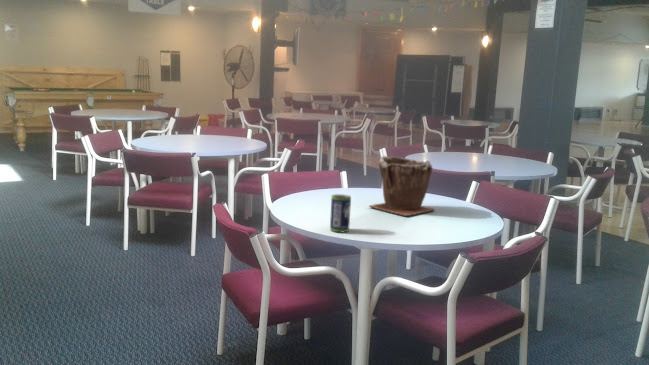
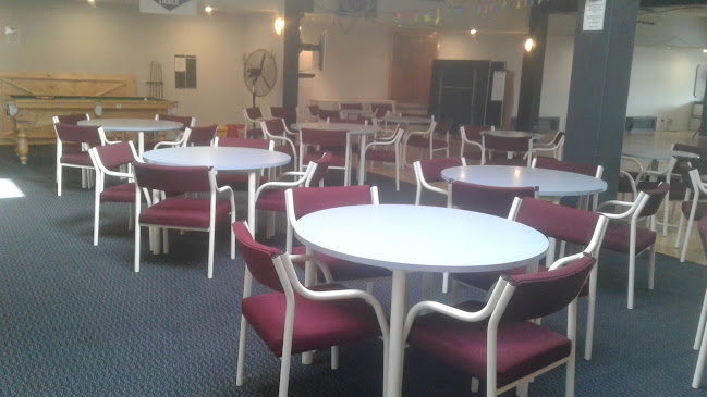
- plant pot [367,155,436,217]
- beverage can [329,193,352,233]
